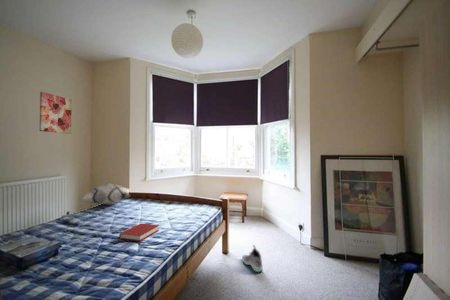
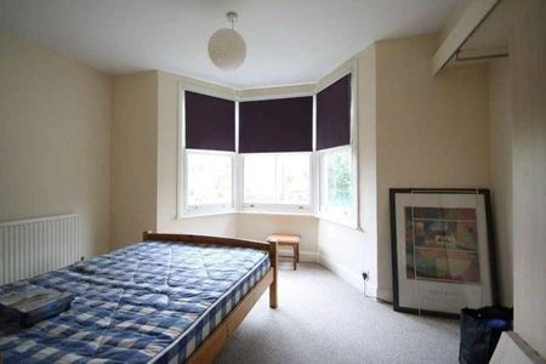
- decorative pillow [79,183,132,205]
- wall art [39,91,73,135]
- book [118,223,160,242]
- sneaker [241,244,264,273]
